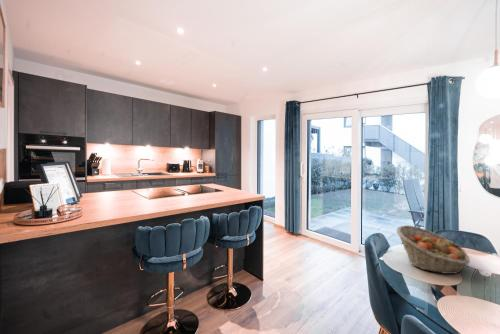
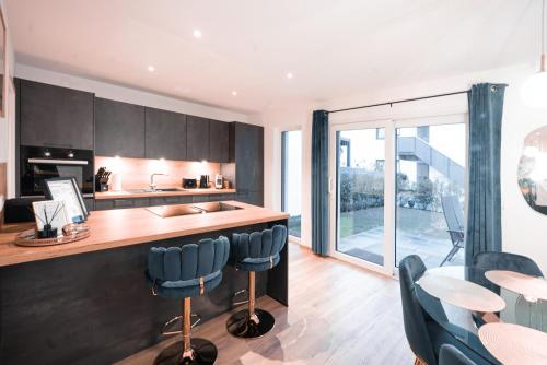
- fruit basket [396,224,471,275]
